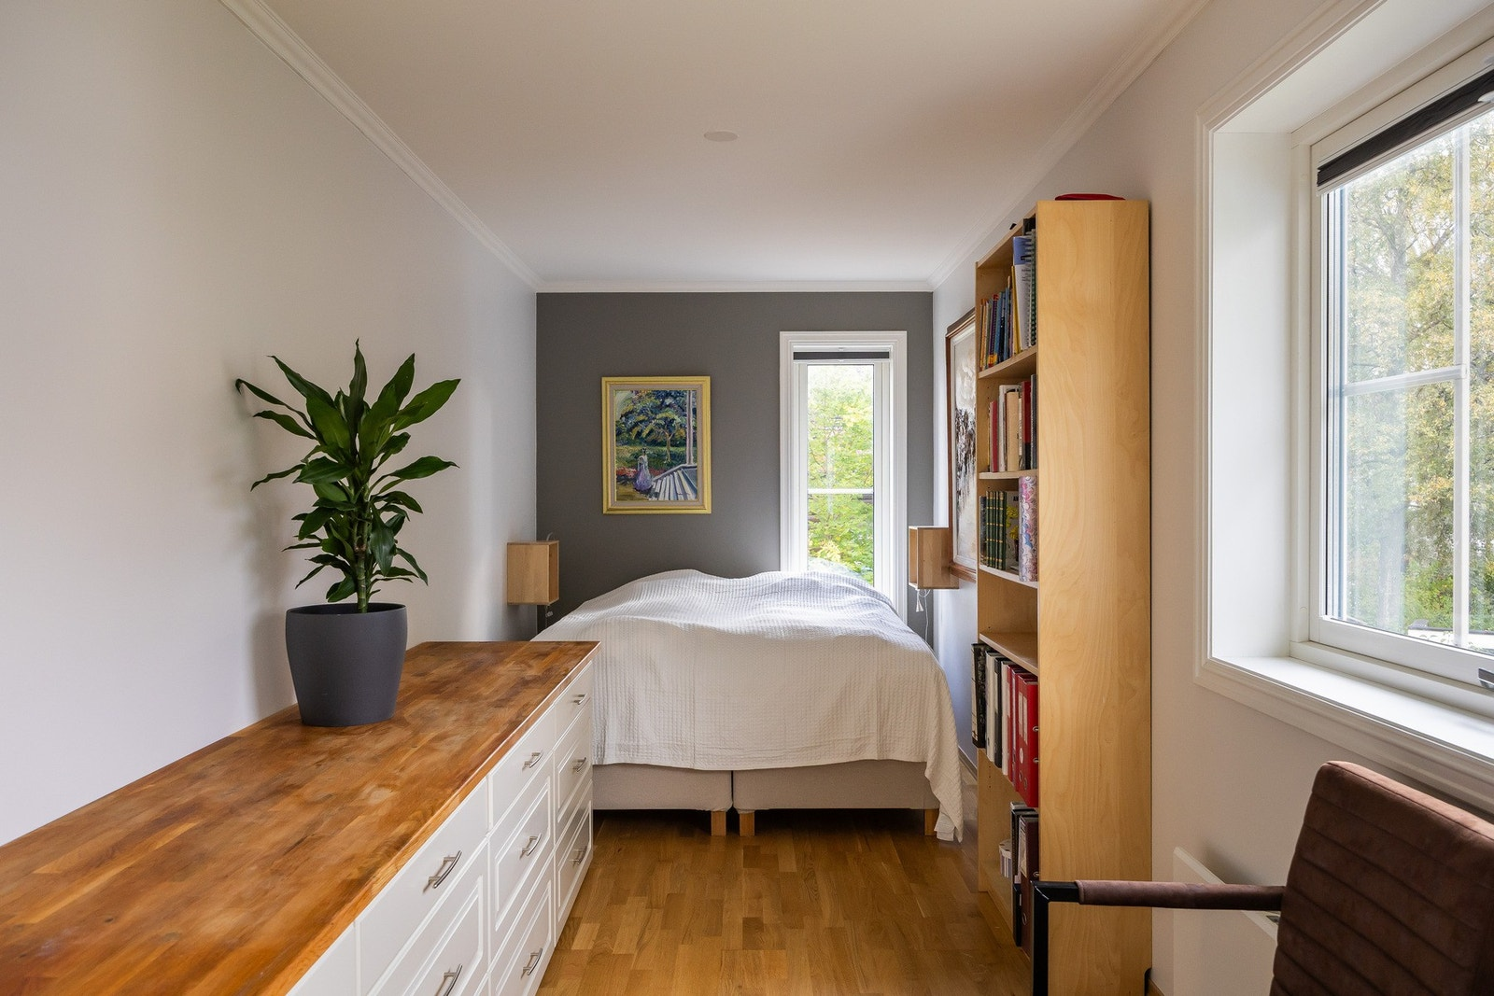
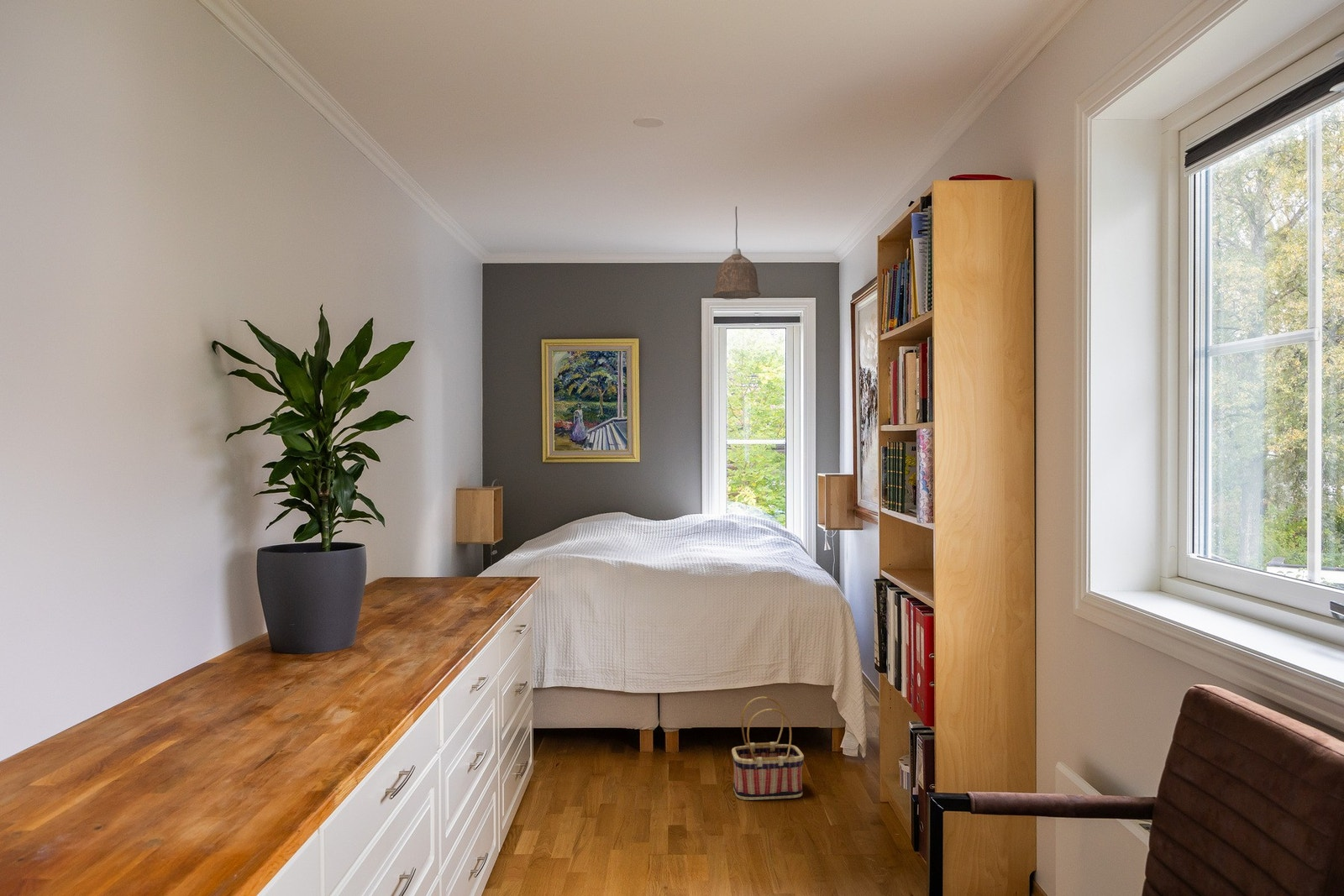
+ basket [731,696,805,801]
+ pendant lamp [712,206,761,300]
